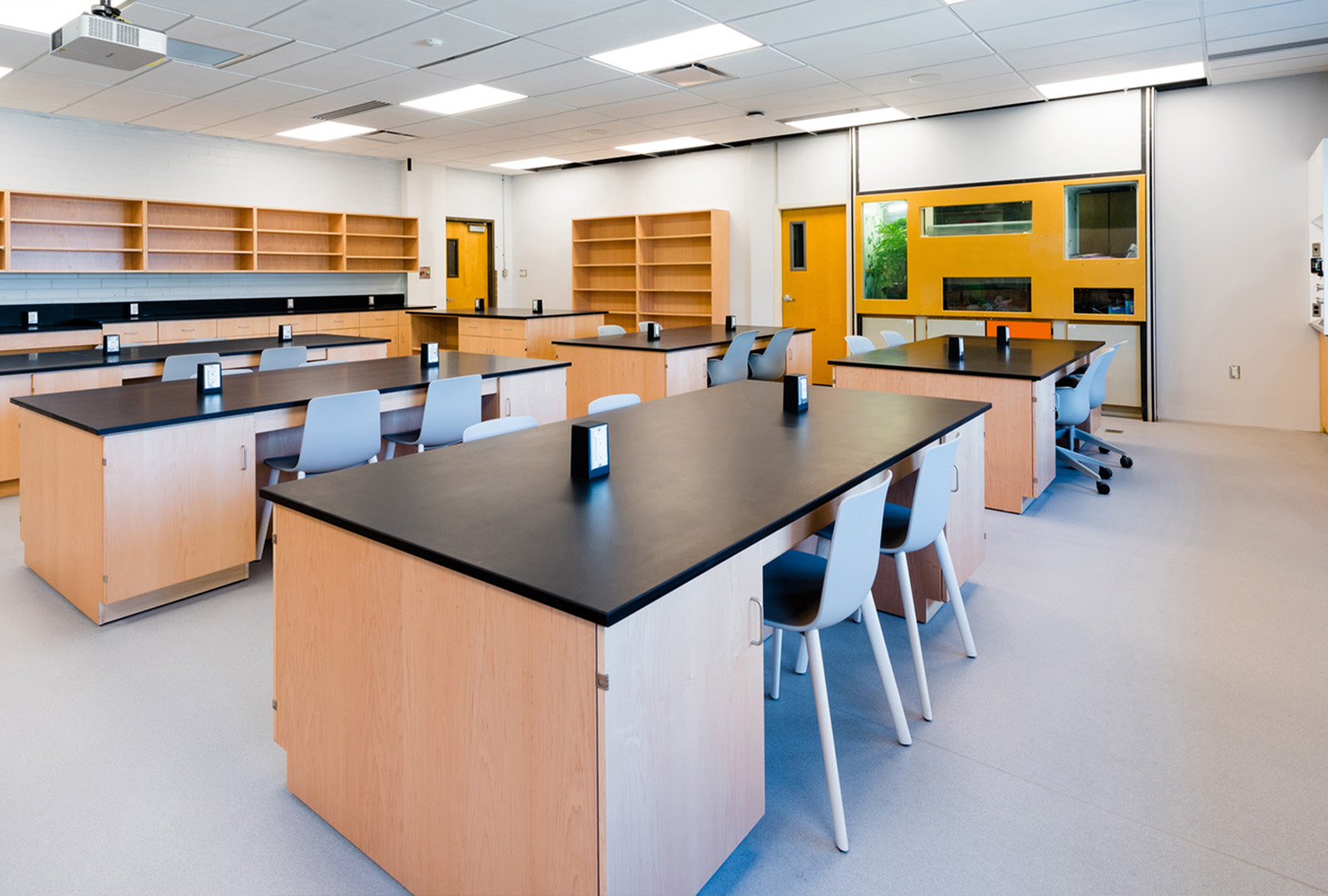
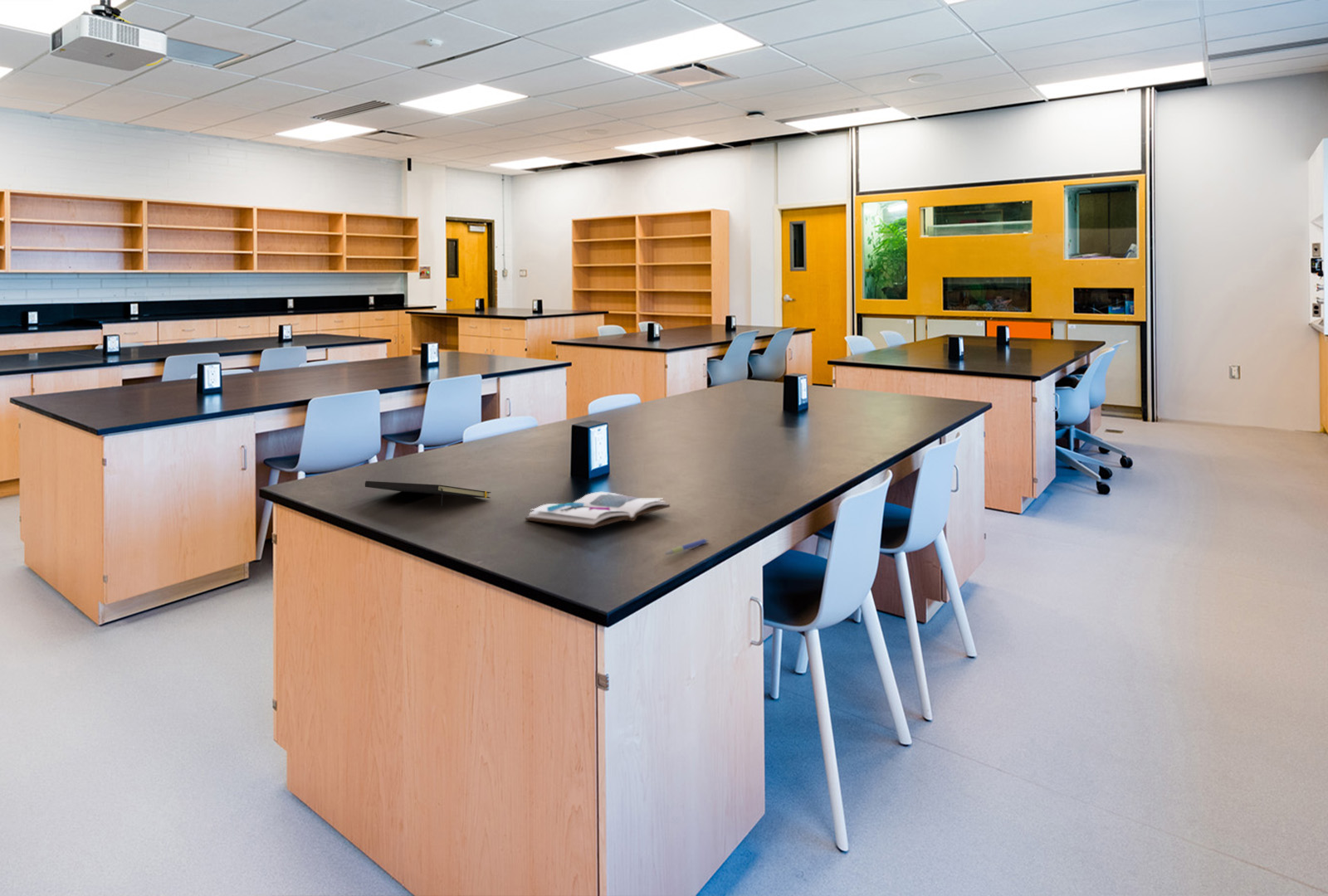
+ pen [664,538,710,556]
+ book [525,491,671,529]
+ notepad [364,480,491,507]
